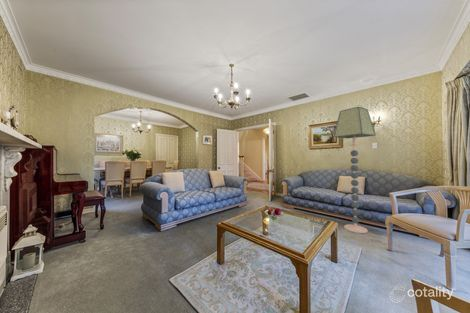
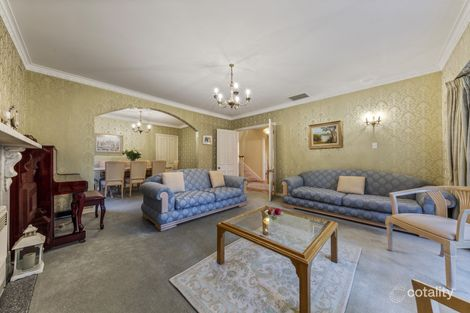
- floor lamp [332,106,377,234]
